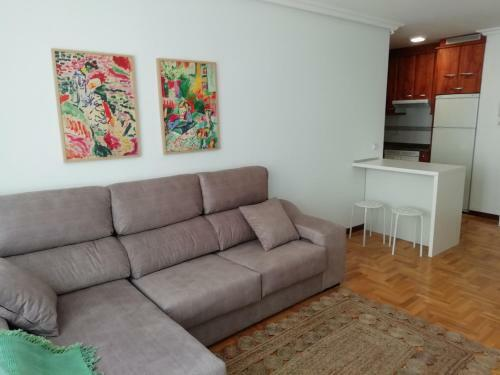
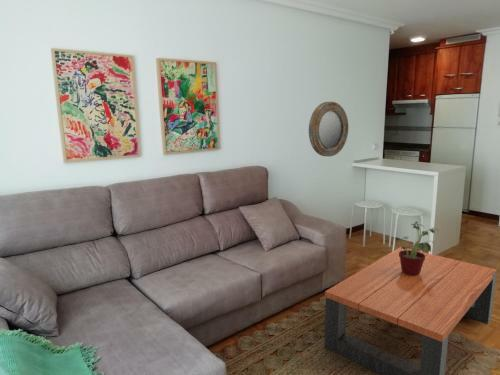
+ potted plant [394,220,438,276]
+ home mirror [308,101,349,157]
+ coffee table [323,246,498,375]
